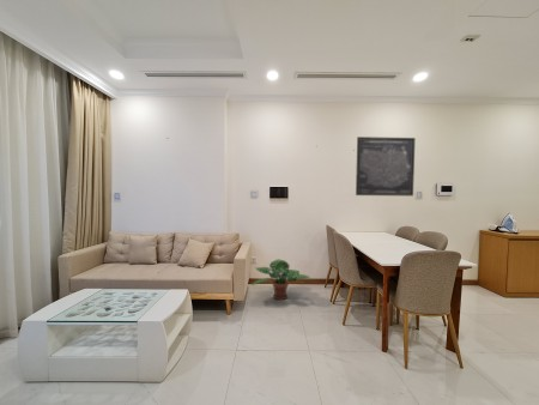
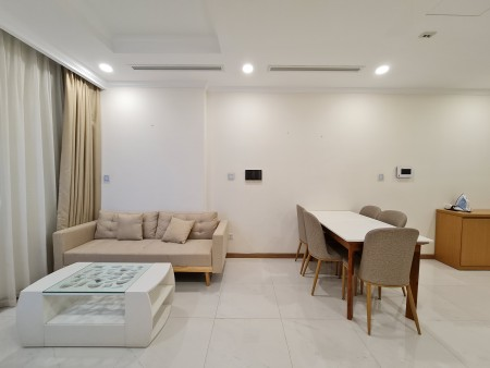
- potted plant [250,258,313,301]
- wall art [355,135,417,197]
